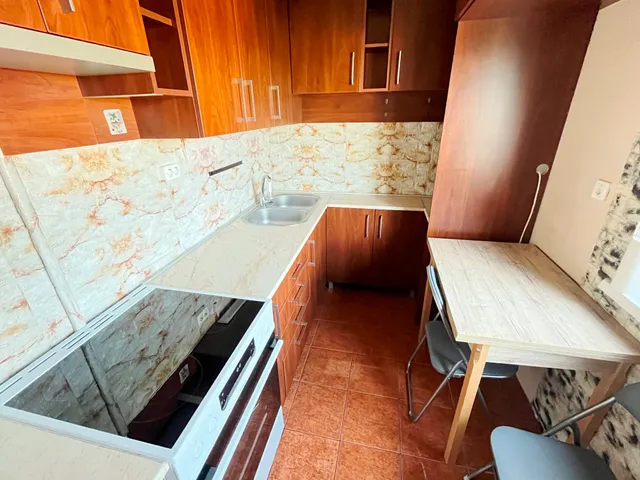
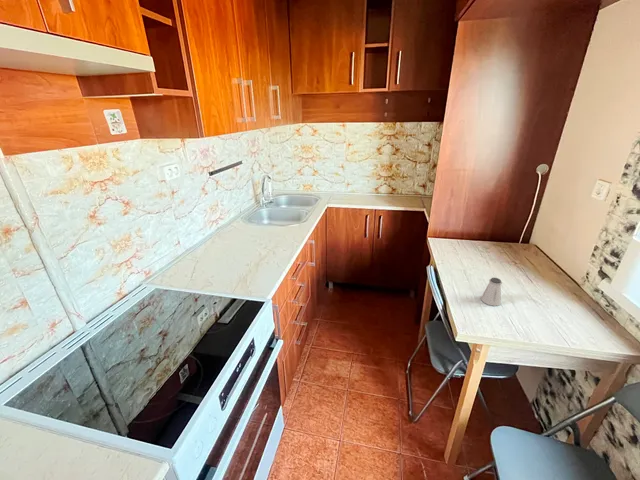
+ saltshaker [480,277,503,307]
